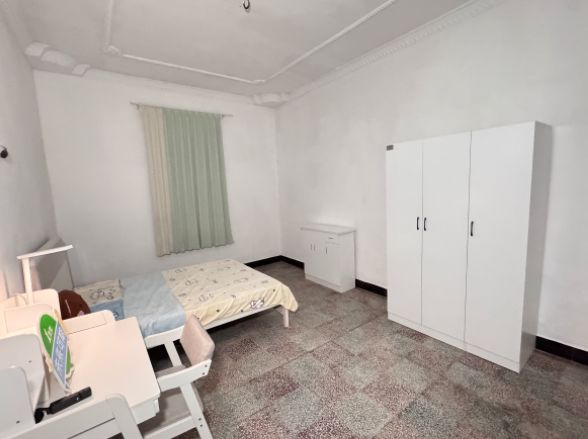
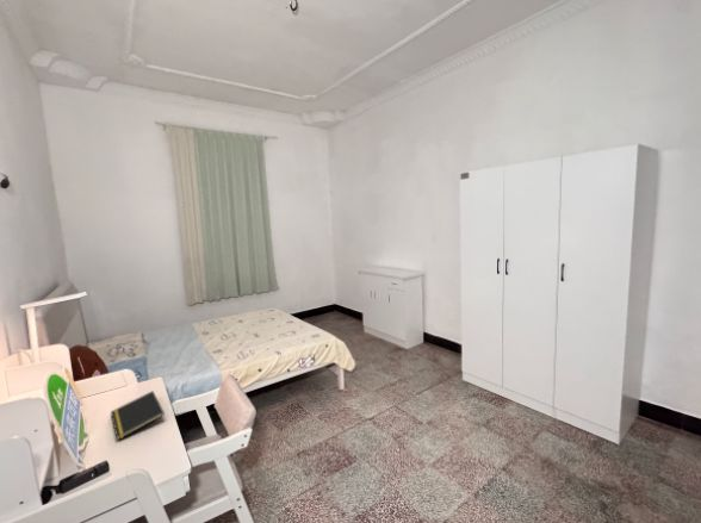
+ notepad [110,390,166,441]
